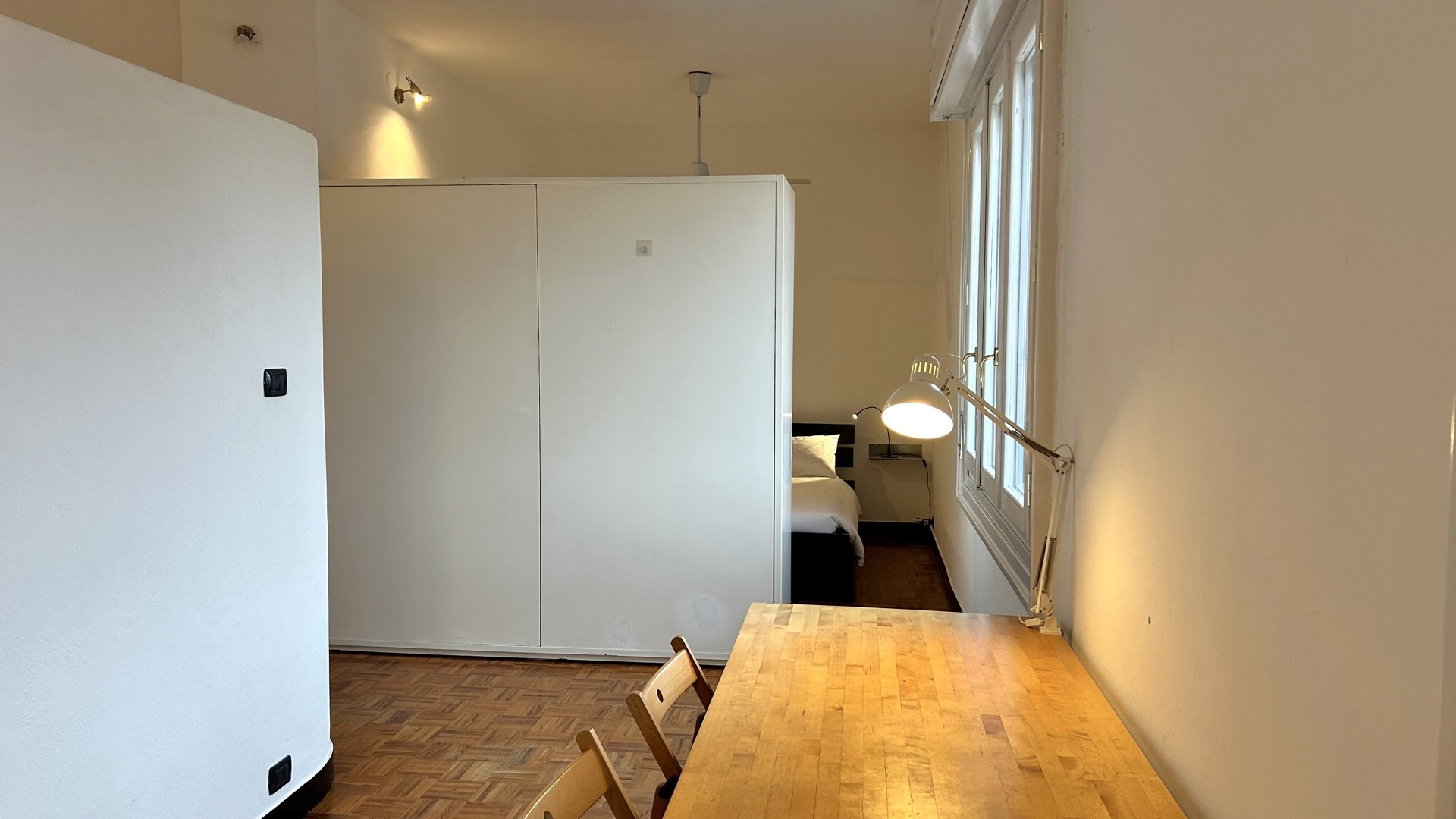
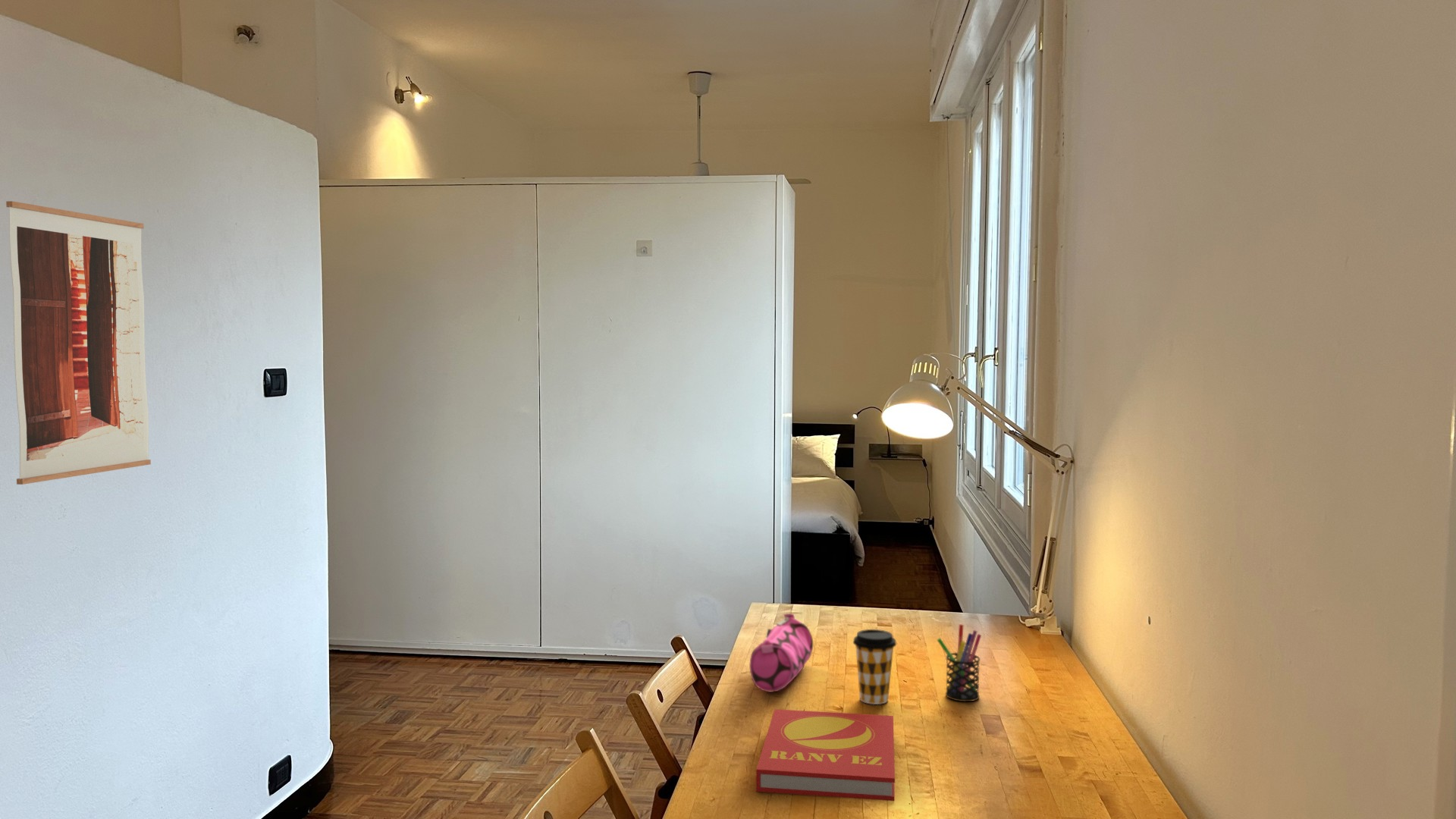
+ pencil case [748,613,814,692]
+ pen holder [937,623,982,702]
+ book [755,708,896,802]
+ wall art [5,200,152,485]
+ coffee cup [852,629,897,705]
